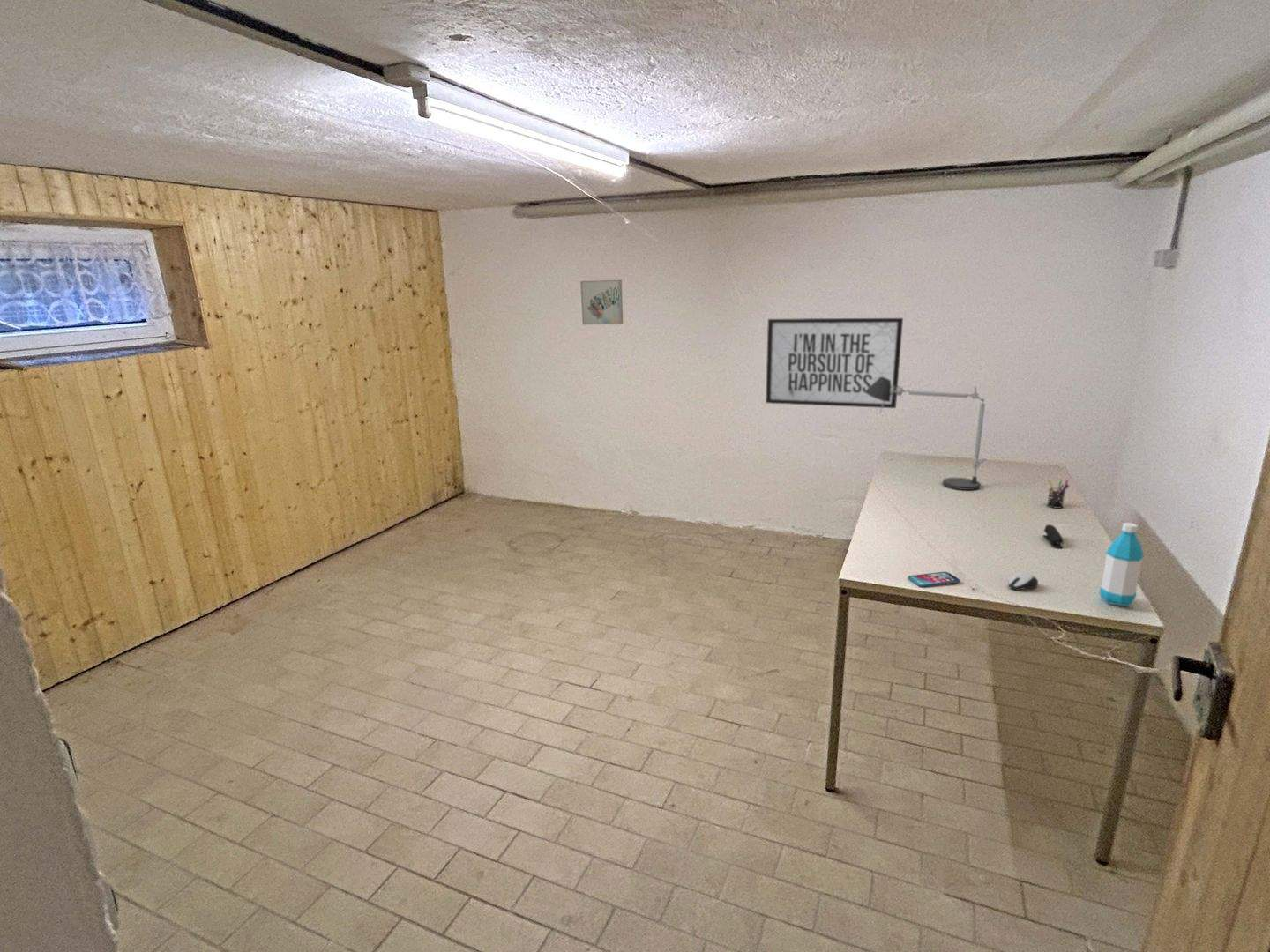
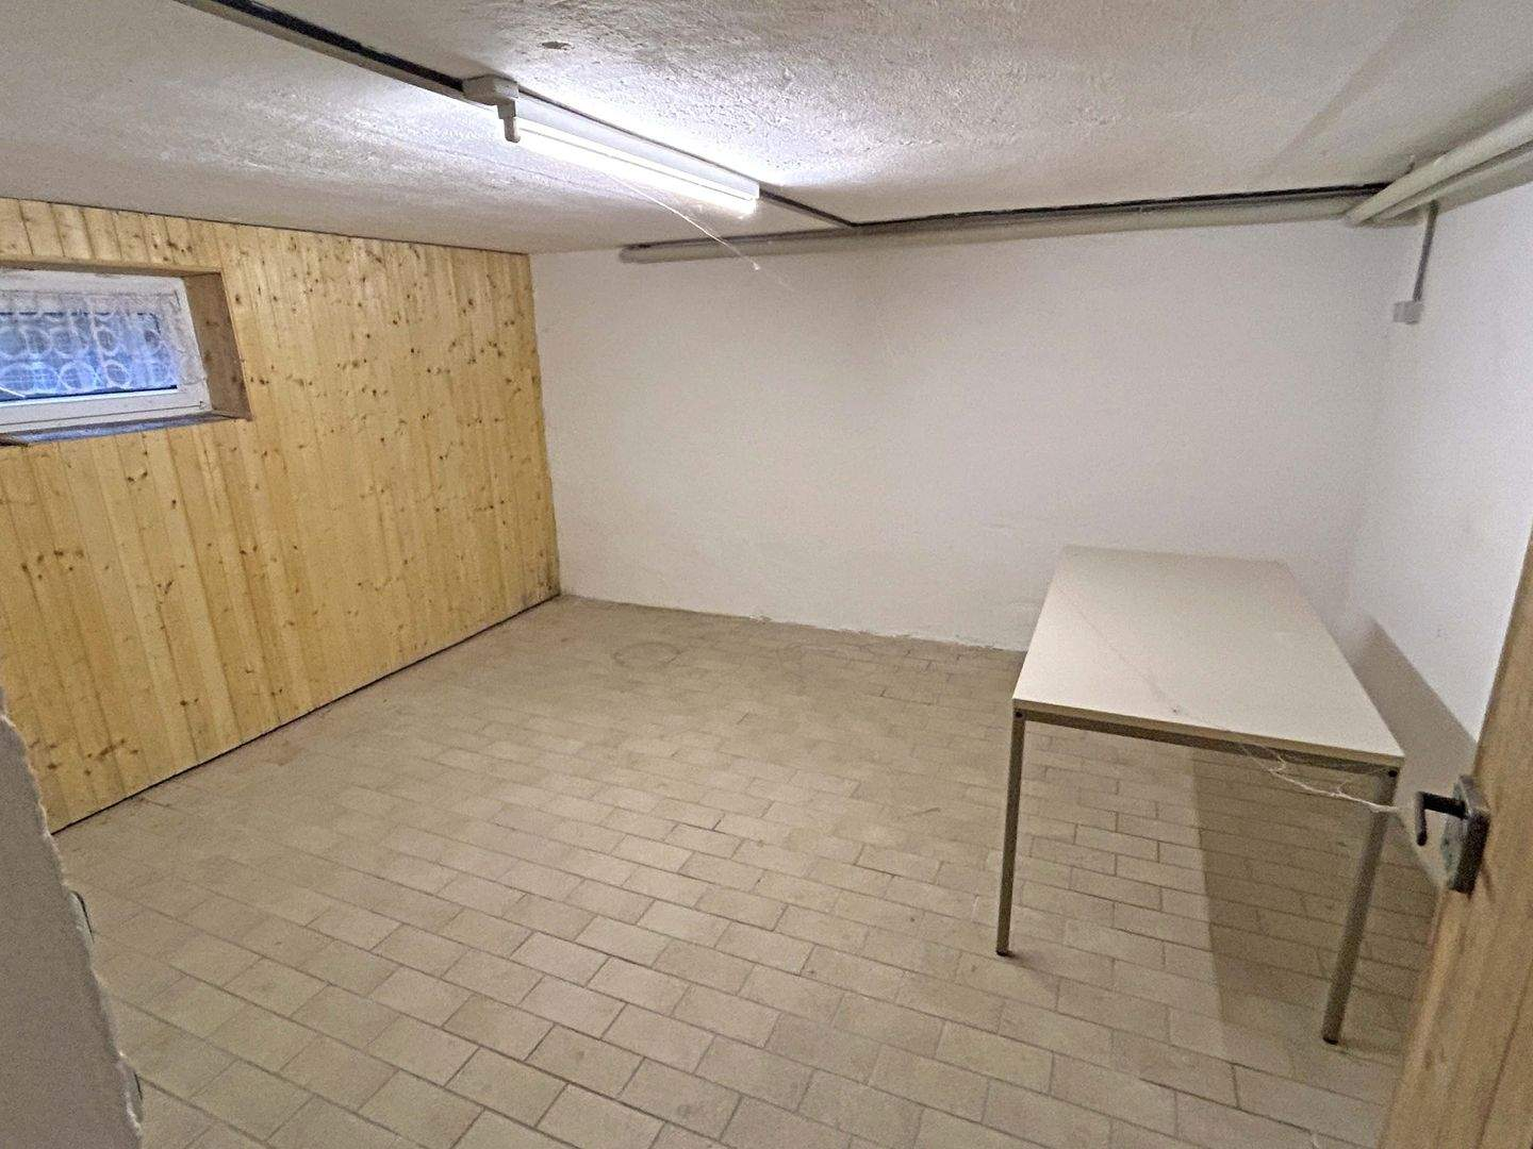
- mirror [765,317,904,409]
- water bottle [1098,522,1145,607]
- smartphone [907,571,961,588]
- computer mouse [1008,571,1039,591]
- wall art [579,279,624,325]
- pen holder [1046,479,1070,509]
- stapler [1042,524,1065,548]
- desk lamp [865,377,987,491]
